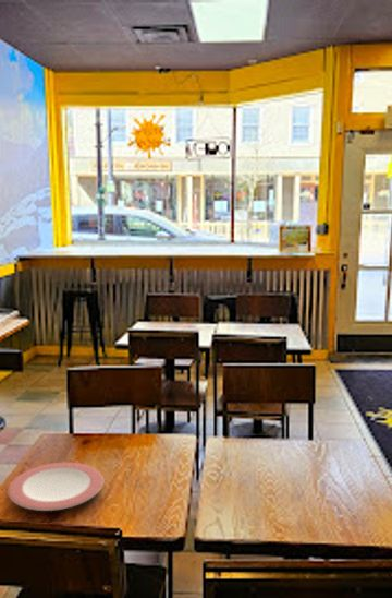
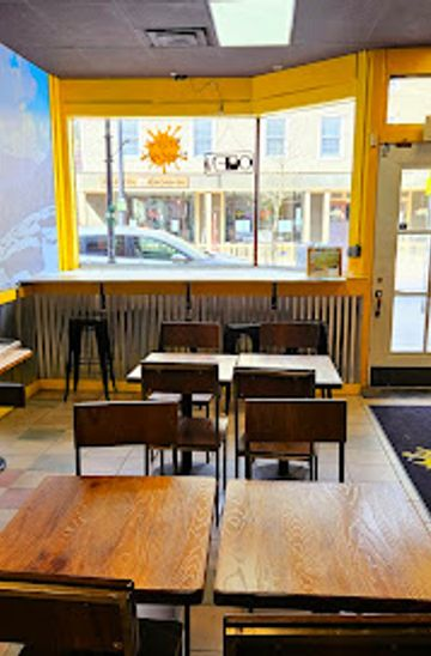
- plate [8,462,105,512]
